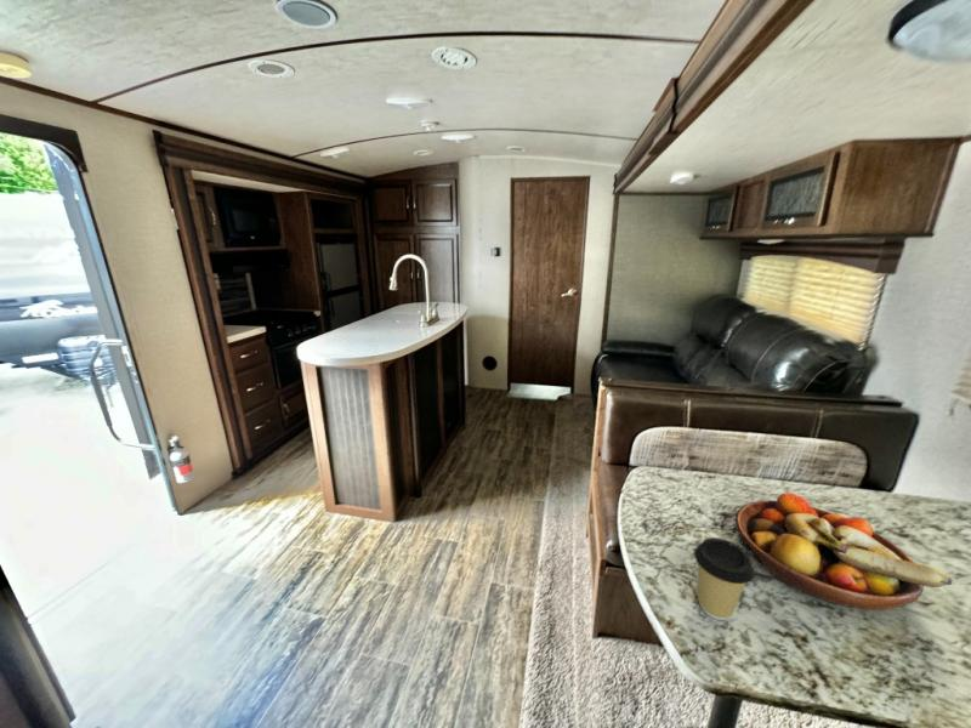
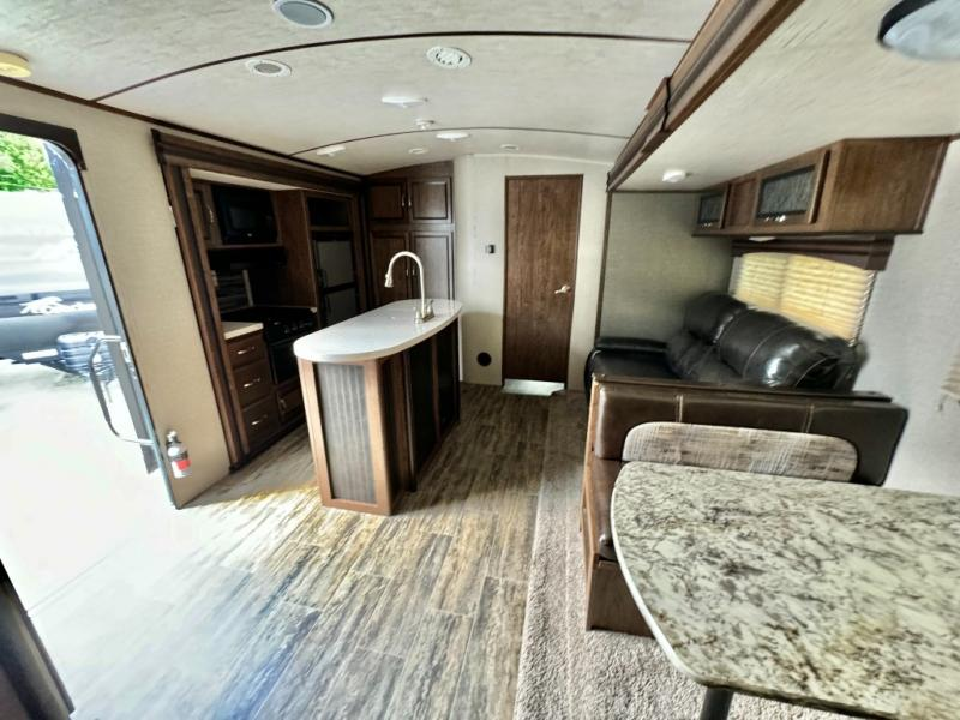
- fruit bowl [734,491,954,612]
- coffee cup [693,536,756,621]
